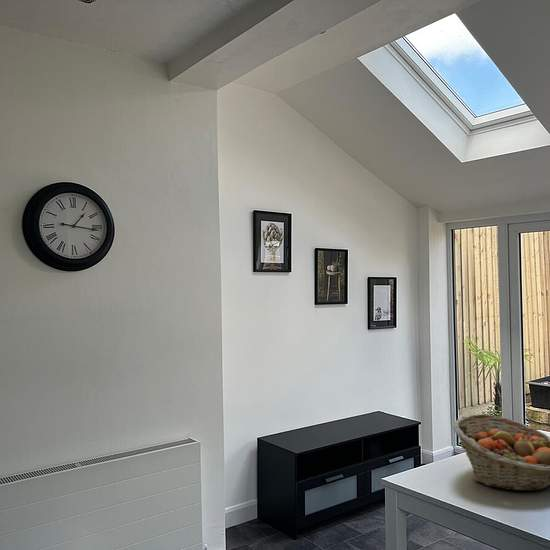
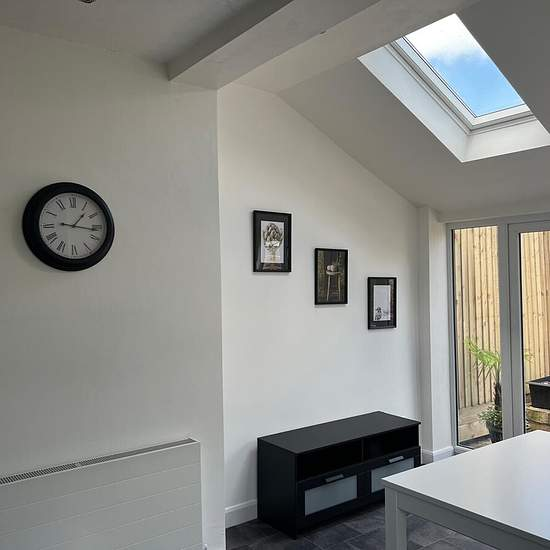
- fruit basket [452,413,550,492]
